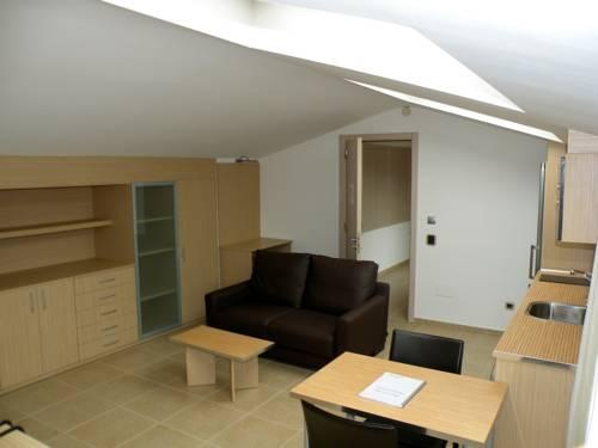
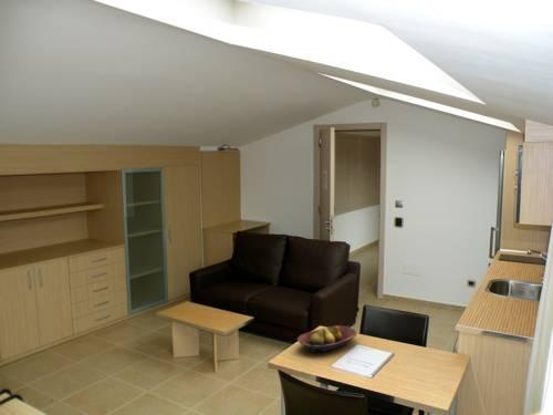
+ fruit bowl [296,324,358,353]
